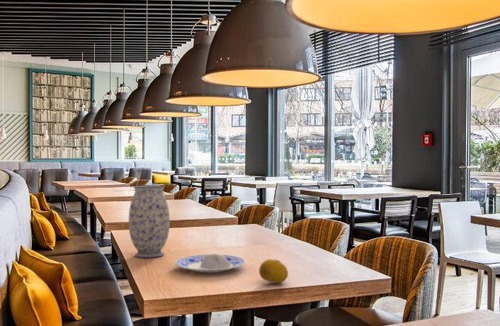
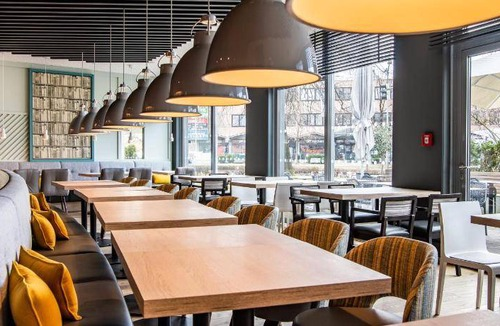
- plate [174,253,246,274]
- fruit [258,258,289,284]
- vase [128,184,171,259]
